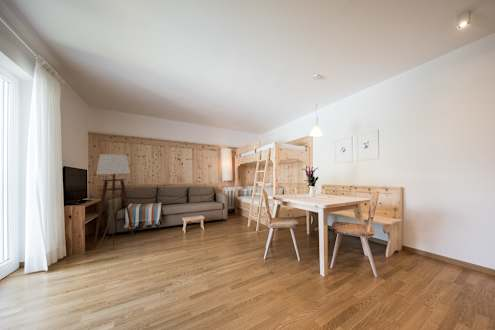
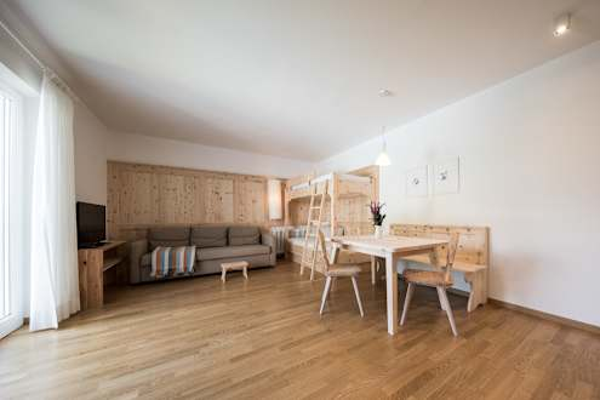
- floor lamp [93,153,135,252]
